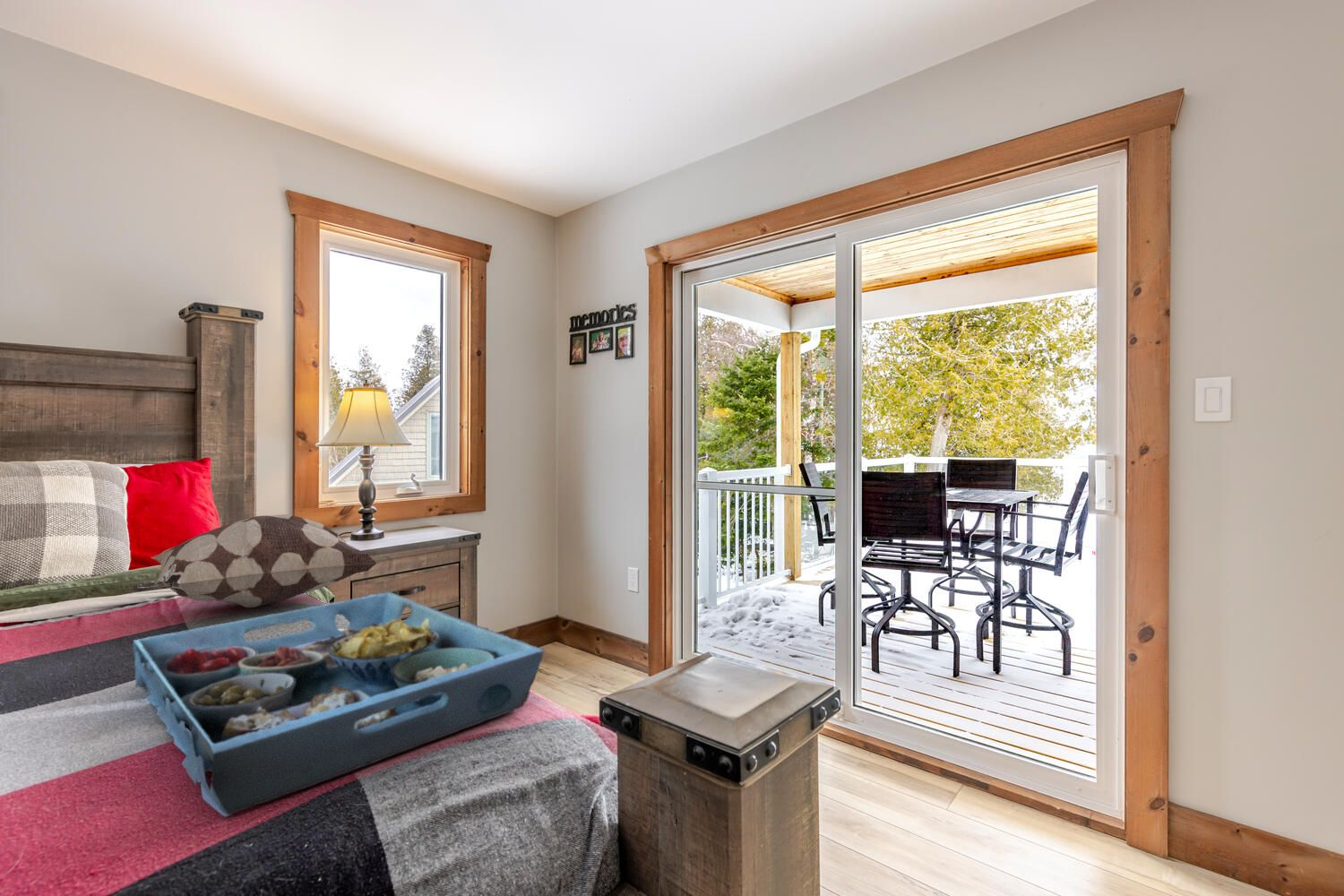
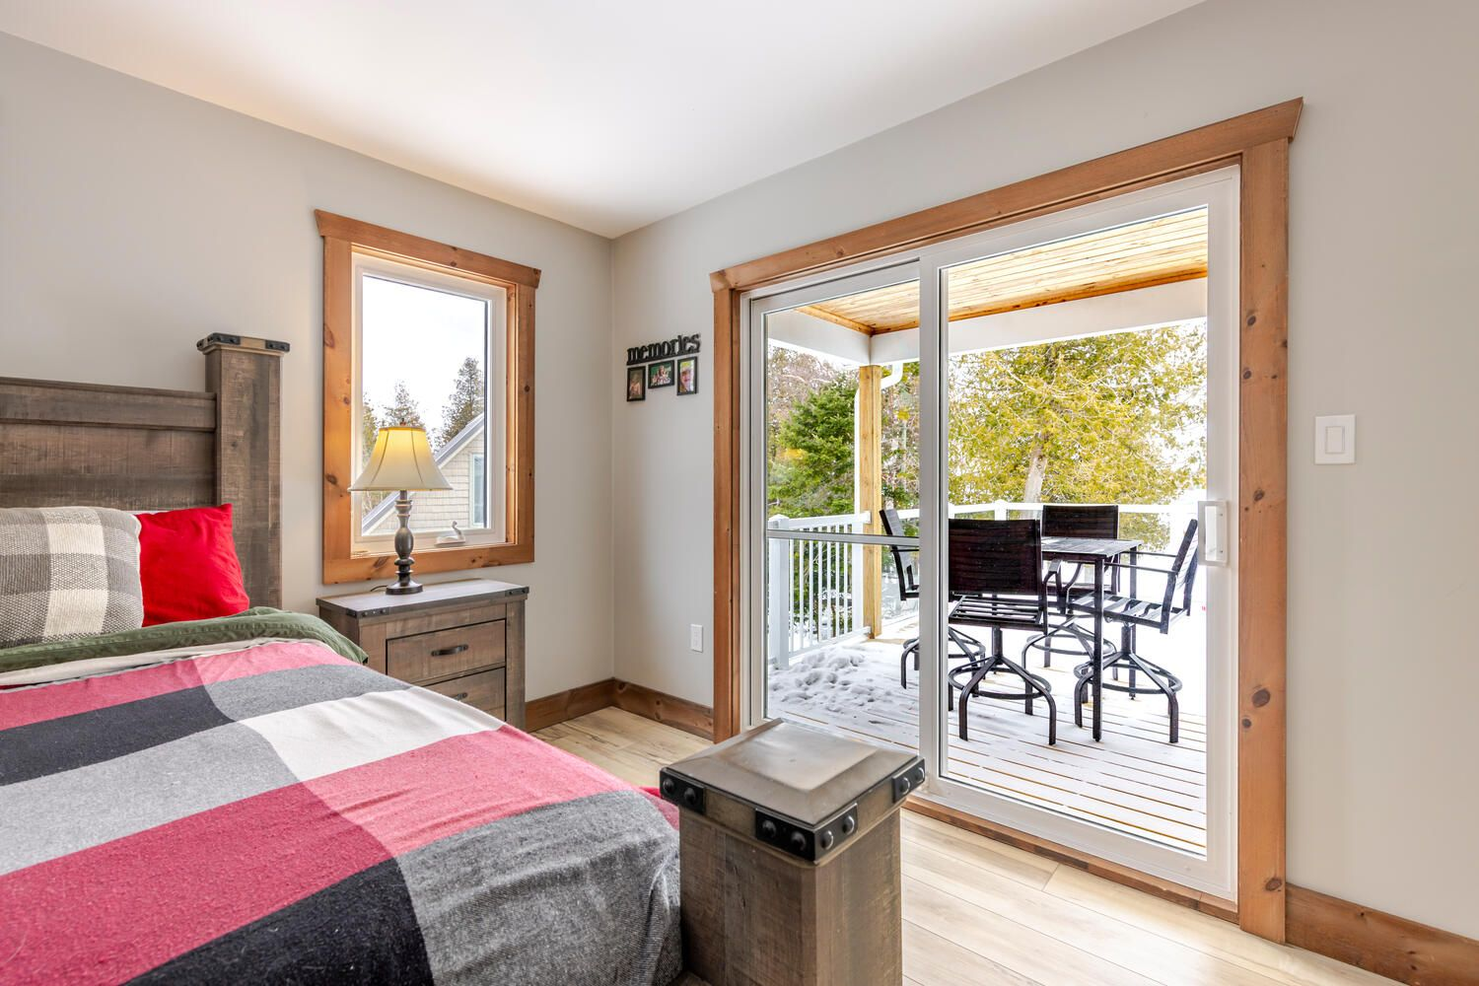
- serving tray [132,591,545,817]
- decorative pillow [130,513,380,608]
